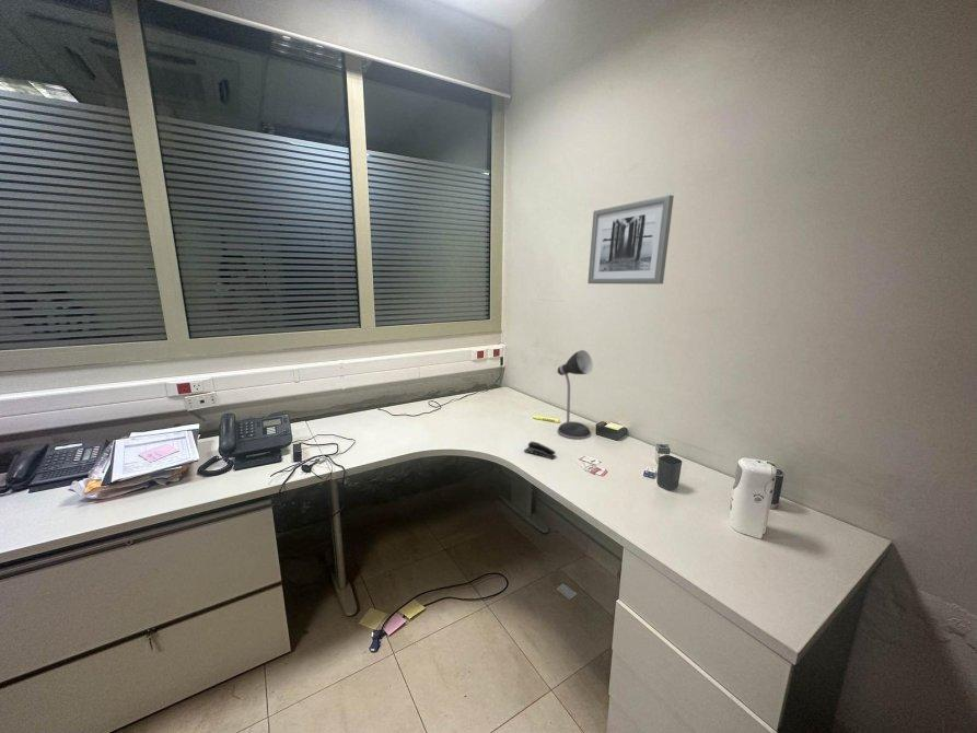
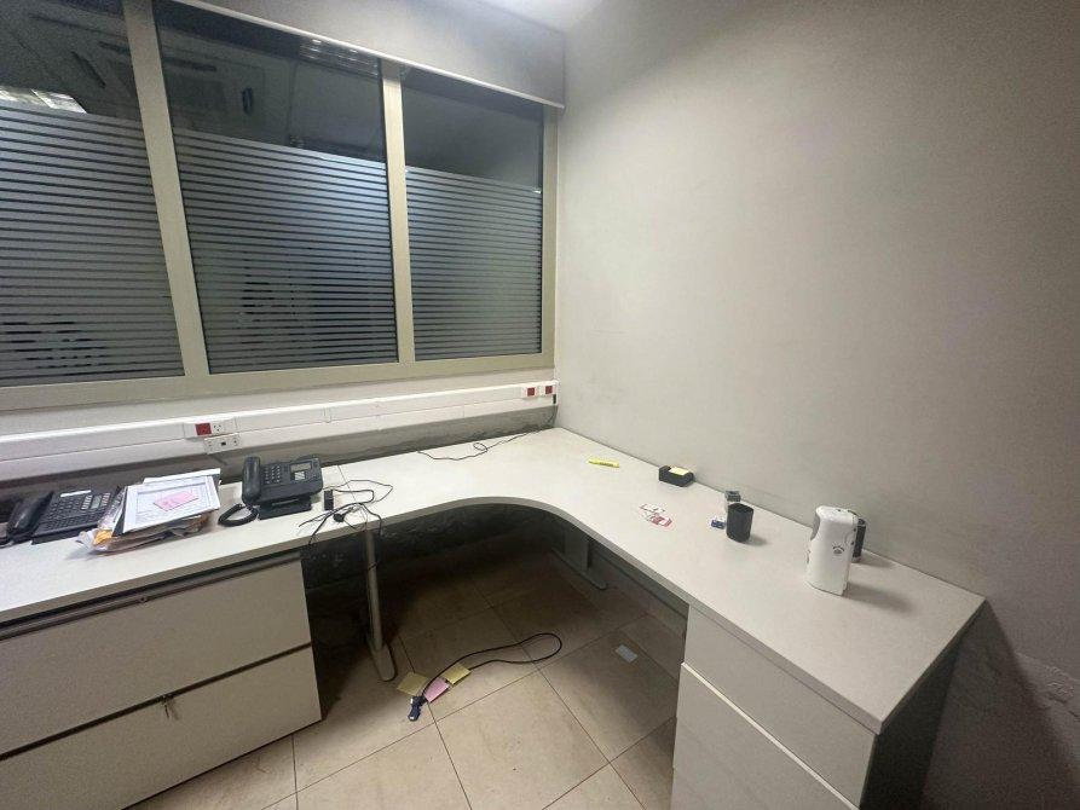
- wall art [586,194,675,286]
- stapler [523,440,557,461]
- desk lamp [556,349,594,440]
